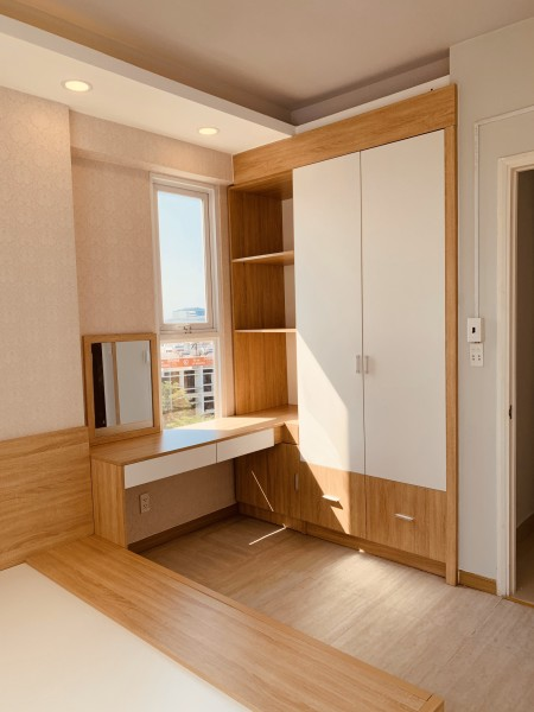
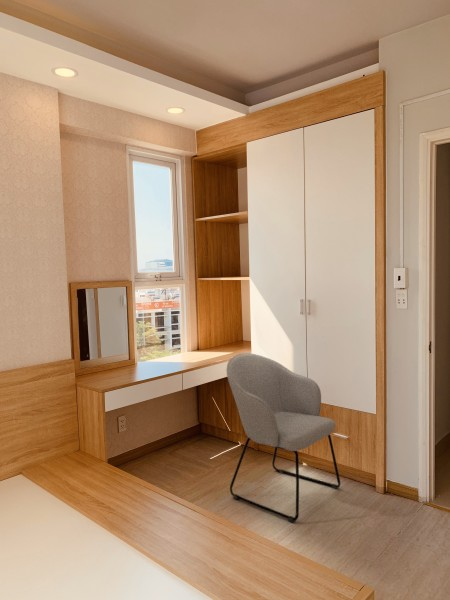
+ chair [225,352,341,523]
